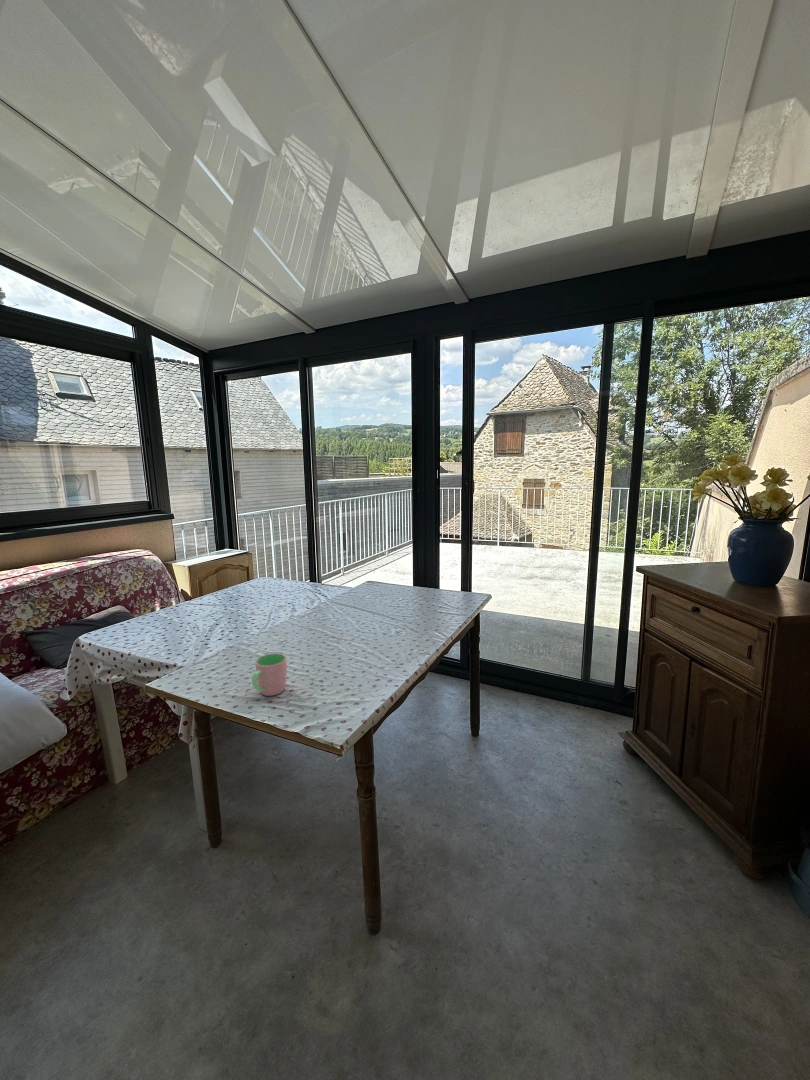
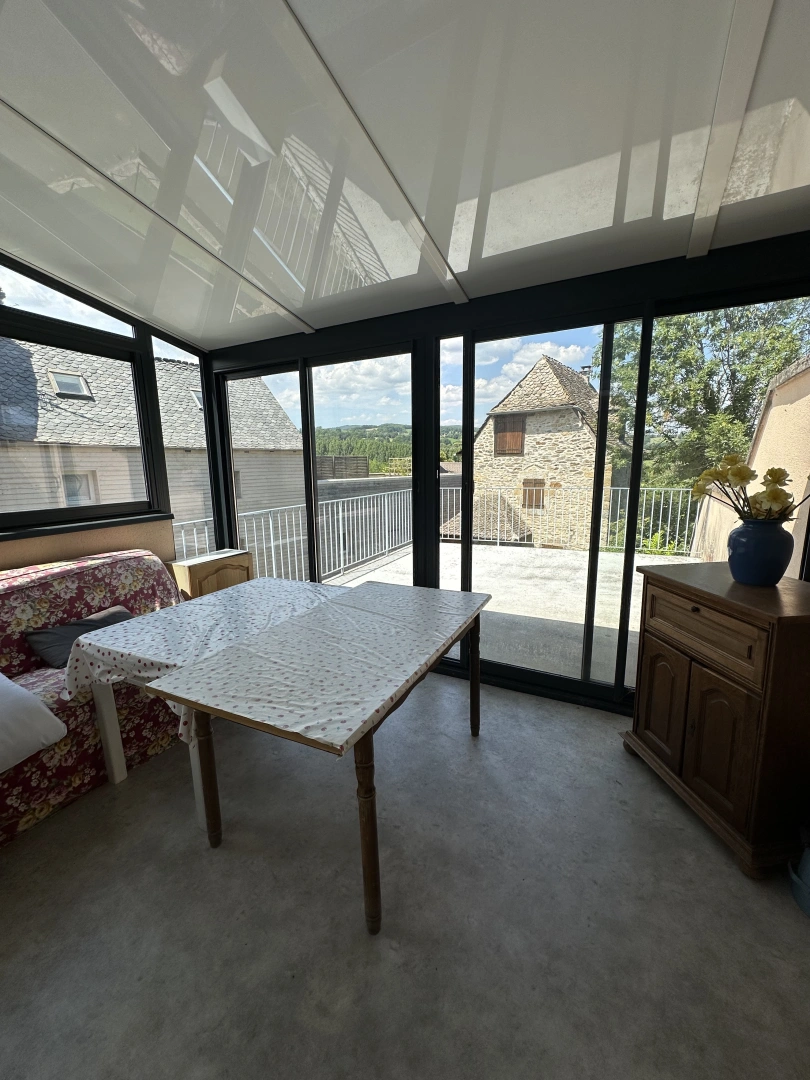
- cup [251,652,288,697]
